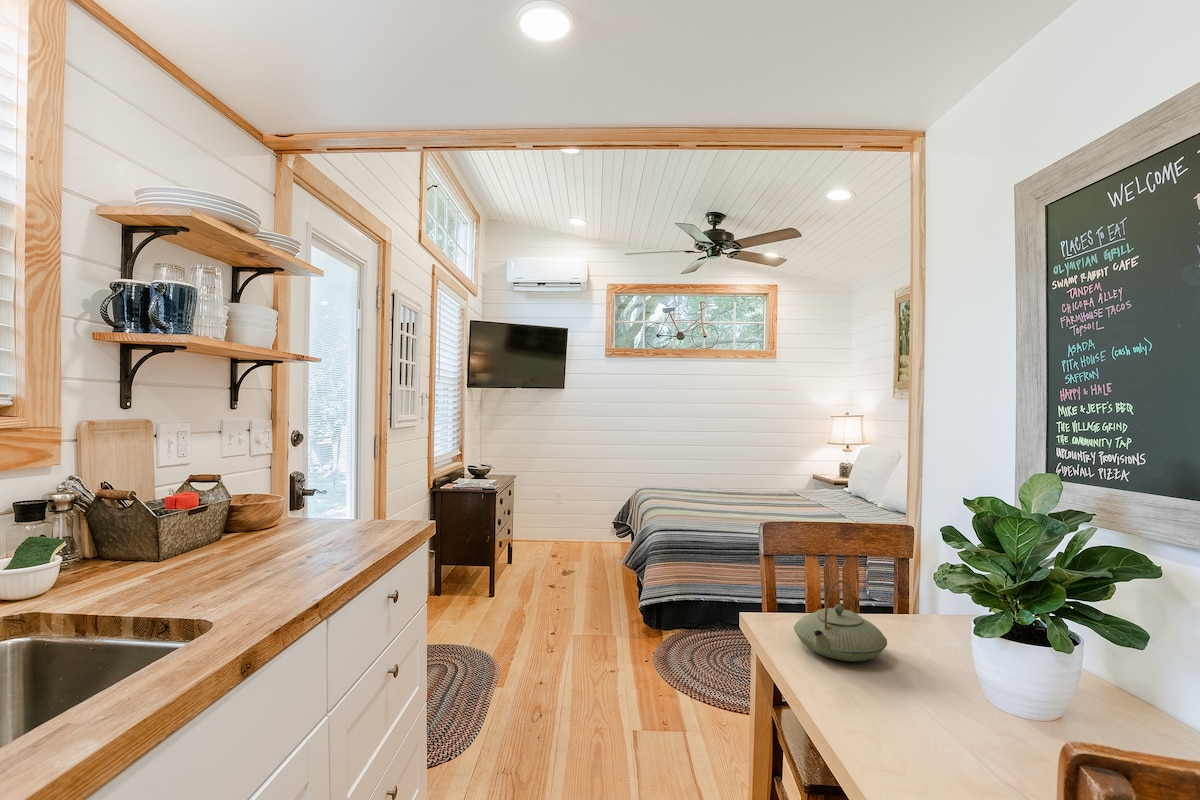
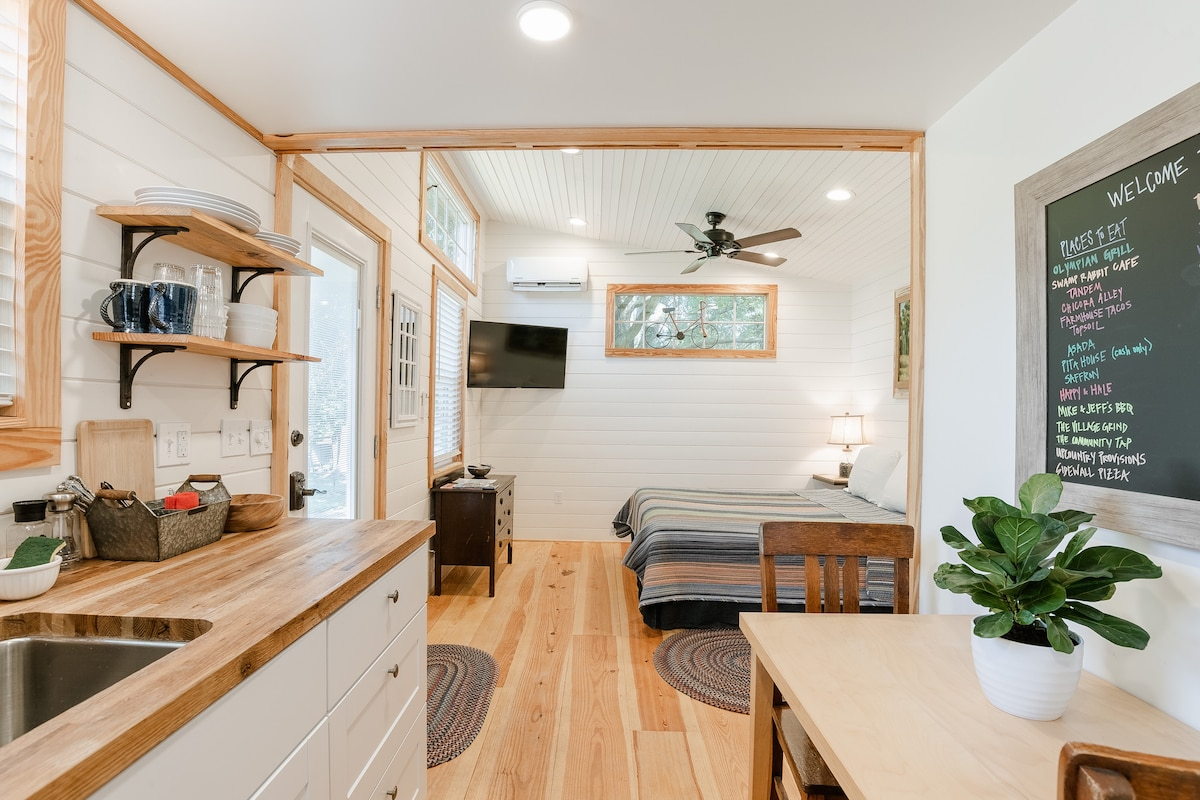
- teapot [793,579,888,662]
